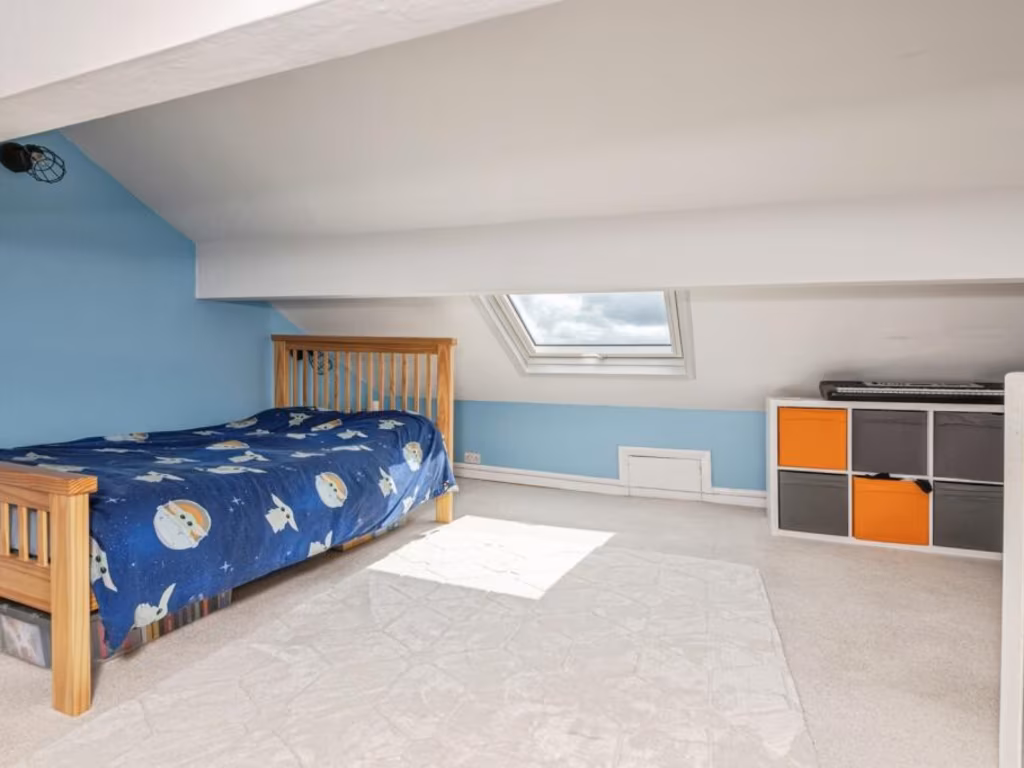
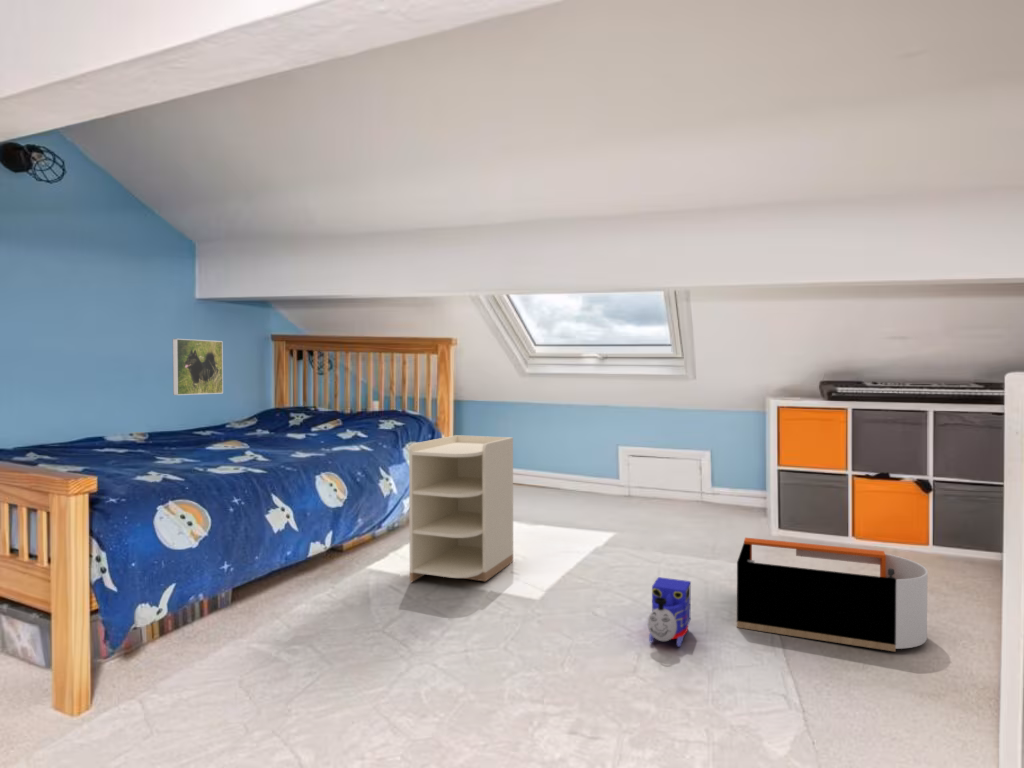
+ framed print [172,338,224,396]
+ toy train [647,576,692,648]
+ storage bin [736,537,929,653]
+ nightstand [408,434,514,583]
